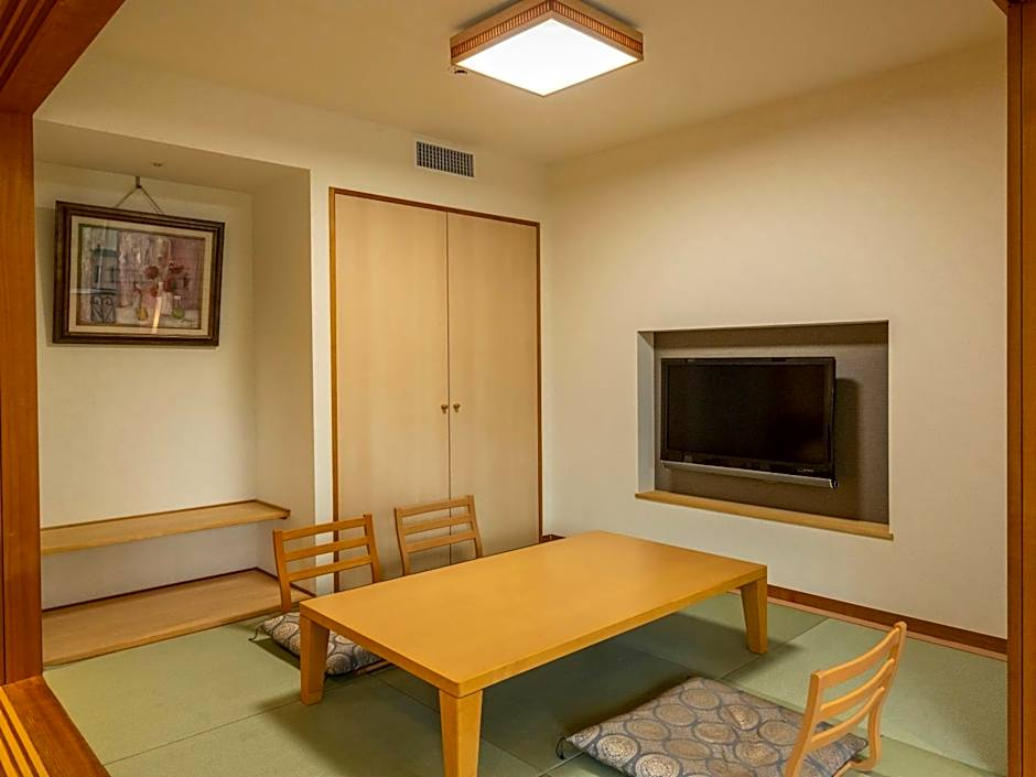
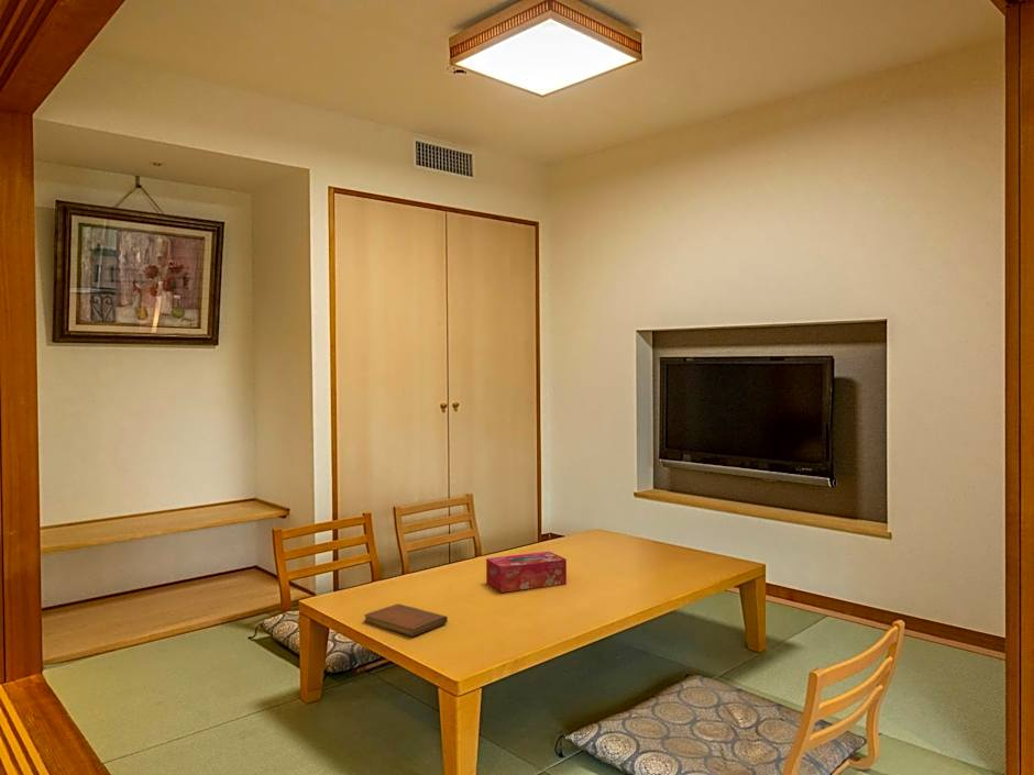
+ tissue box [485,551,568,594]
+ notebook [363,602,449,638]
